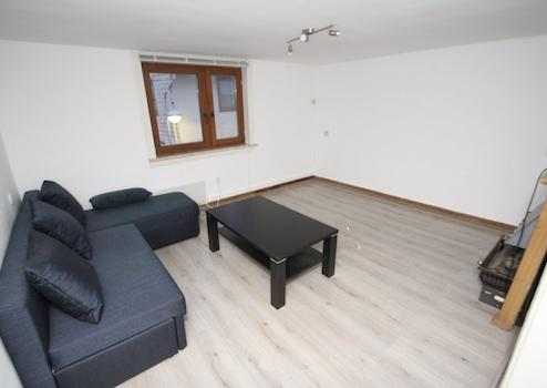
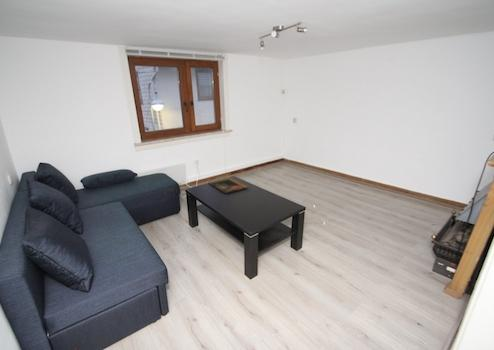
+ decorative tray [208,177,248,195]
